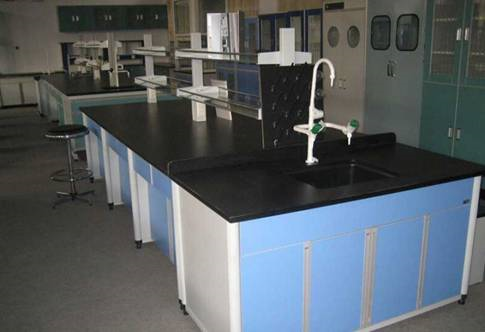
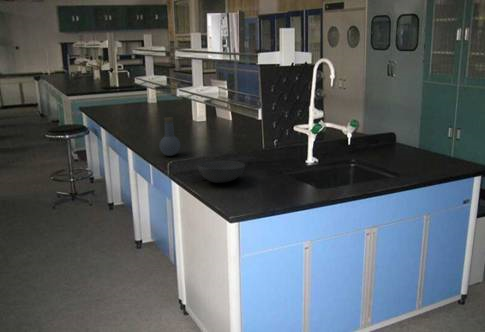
+ bowl [197,159,246,184]
+ flask [159,117,181,157]
